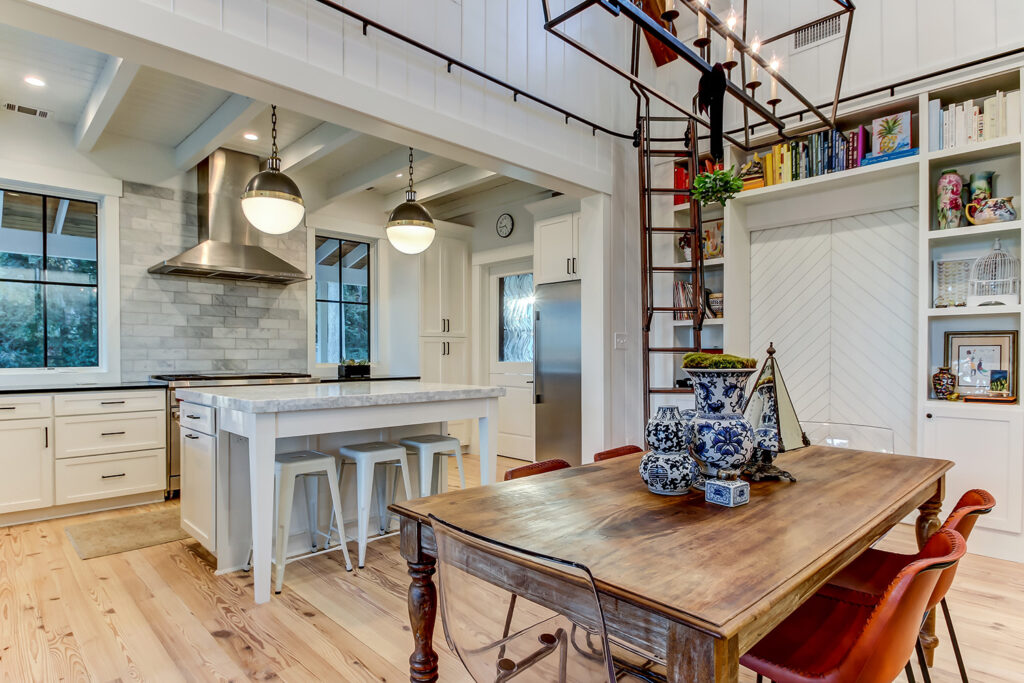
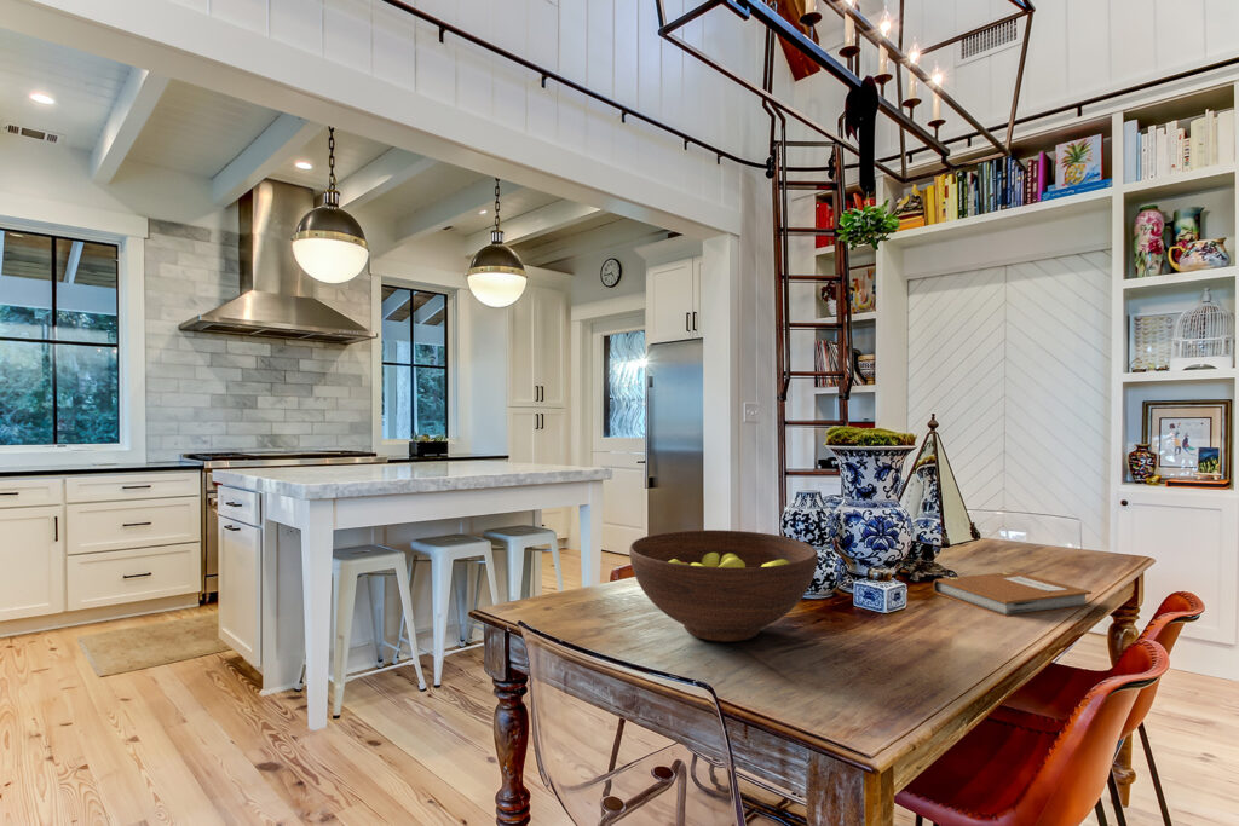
+ notebook [932,571,1093,618]
+ fruit bowl [628,528,819,642]
